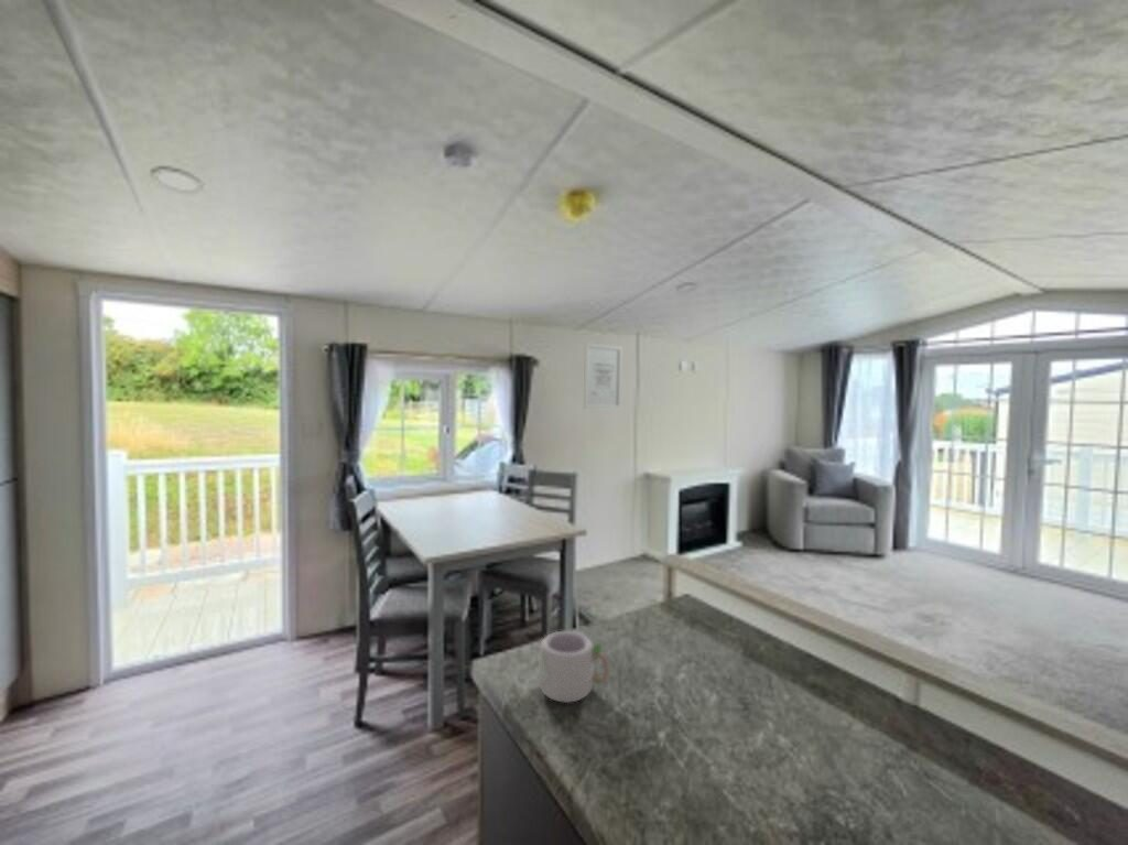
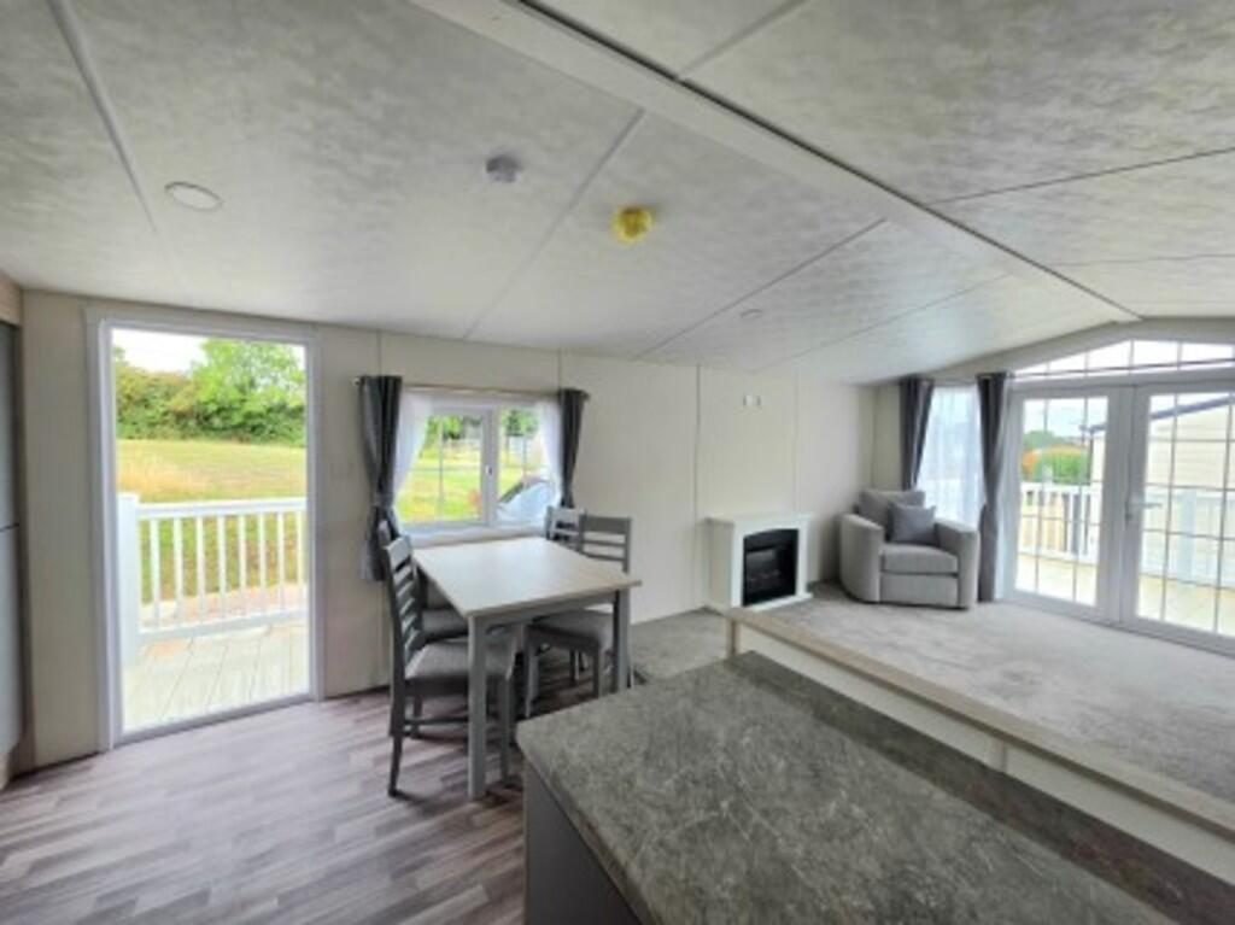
- mug [538,630,610,704]
- wall art [583,342,623,410]
